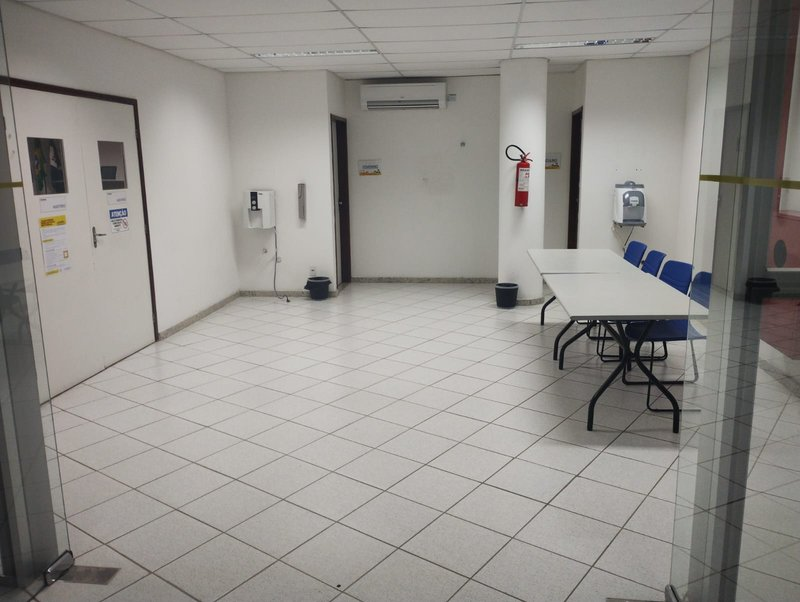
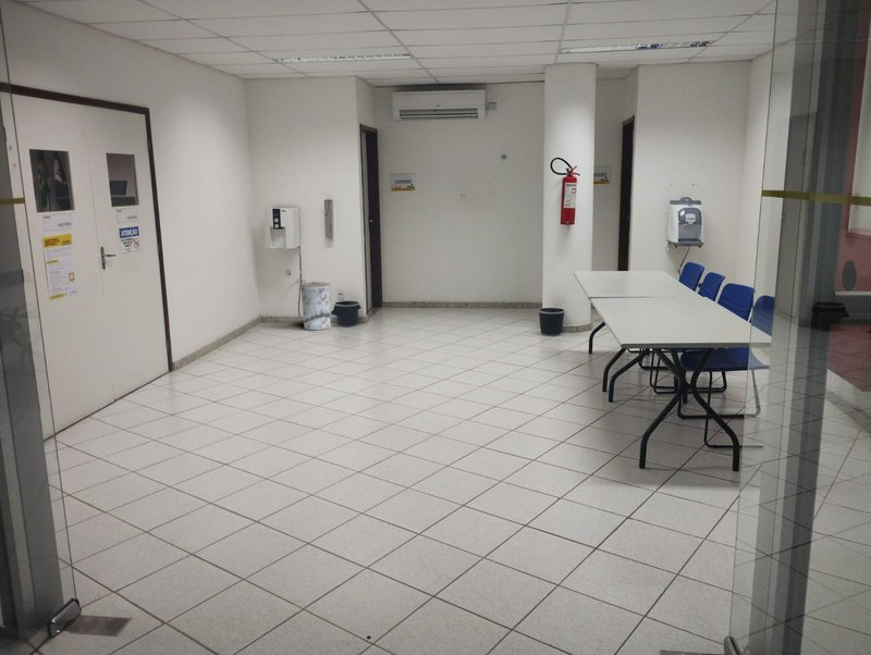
+ trash can [299,281,332,332]
